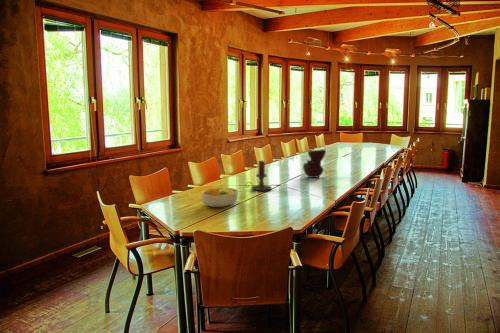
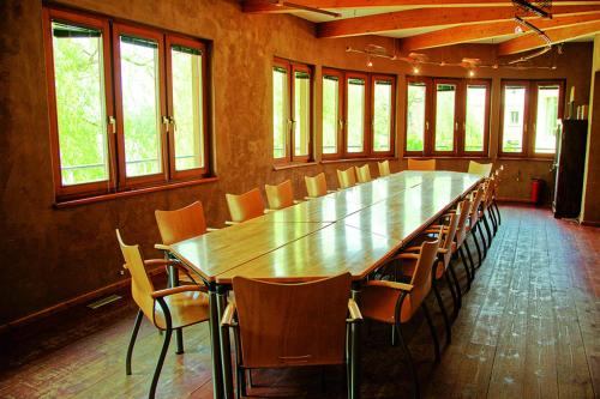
- fruit bowl [200,186,239,208]
- candle holder [245,160,273,192]
- vase [302,148,327,179]
